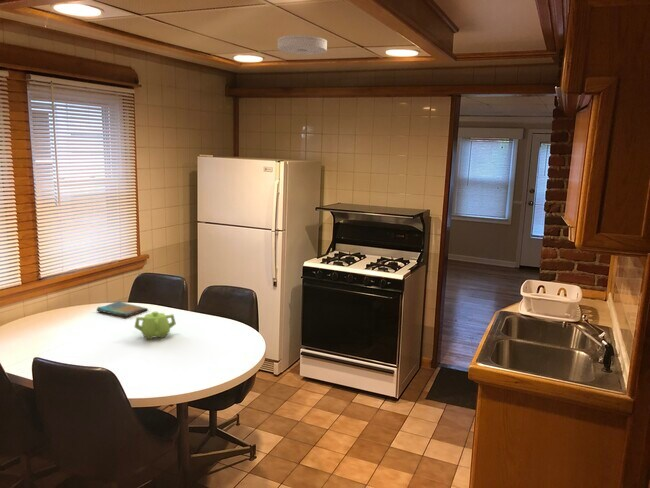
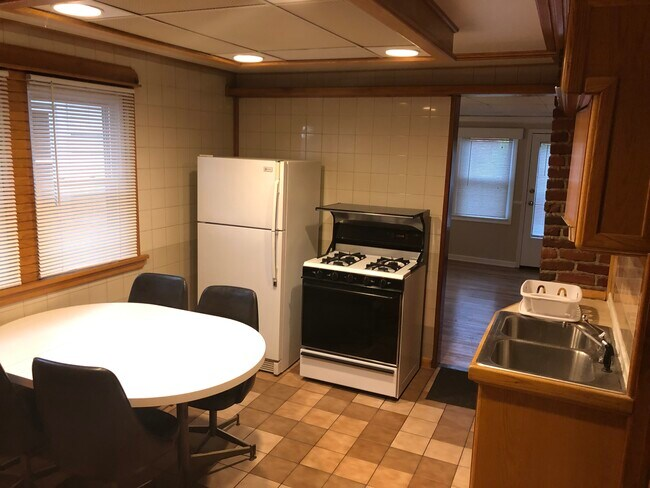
- dish towel [95,300,149,318]
- smoke detector [277,34,328,56]
- teapot [134,311,177,340]
